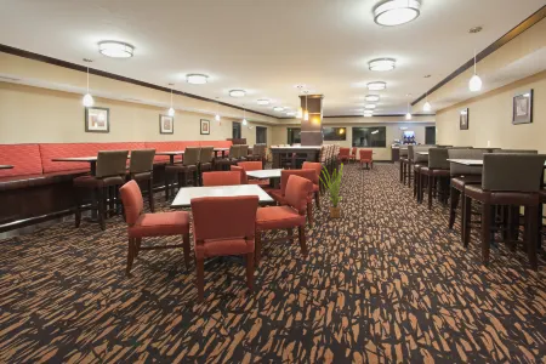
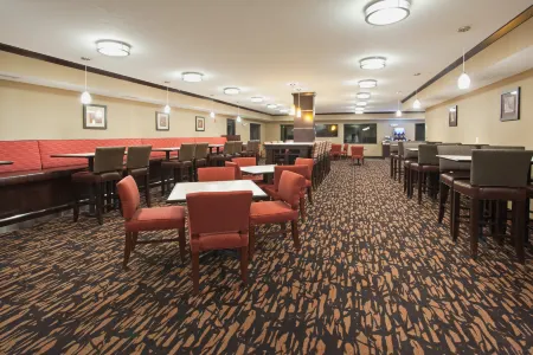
- house plant [315,163,345,220]
